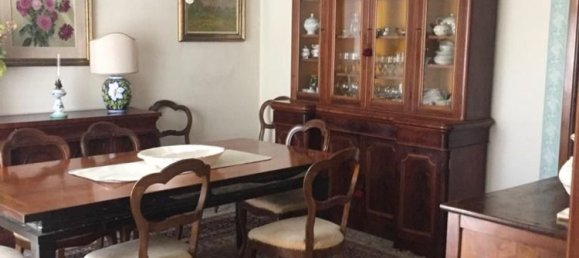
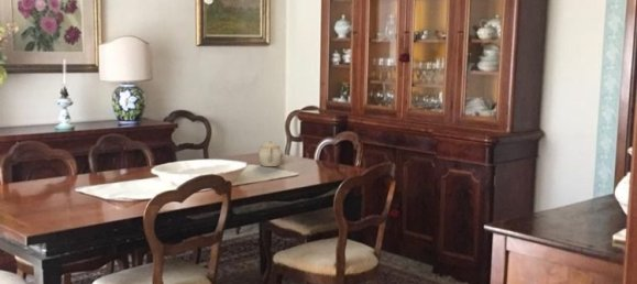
+ teapot [256,140,284,167]
